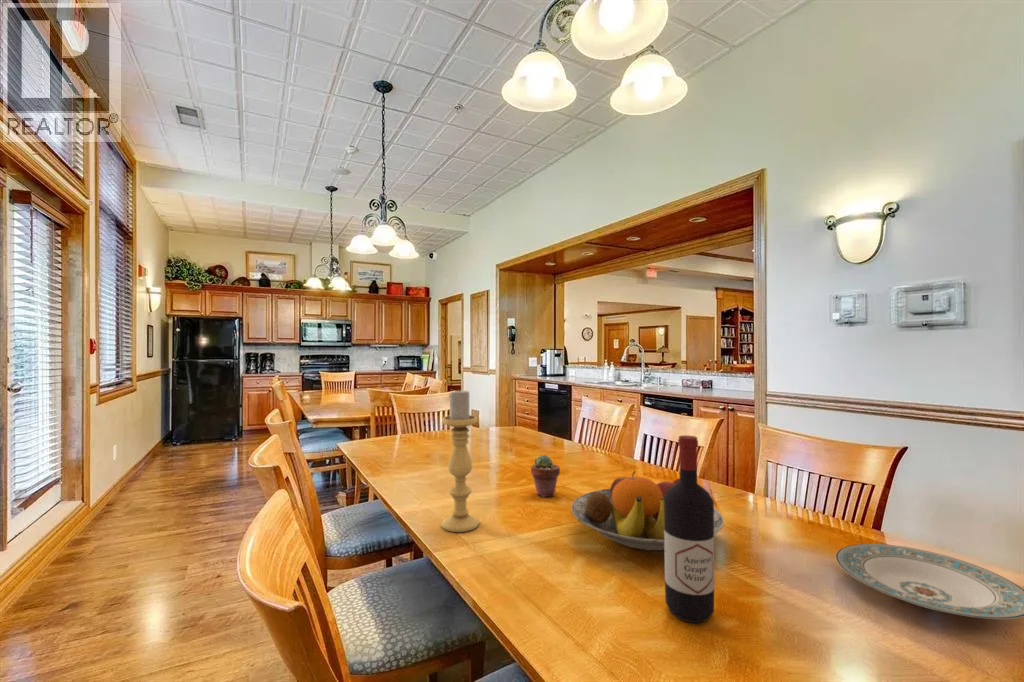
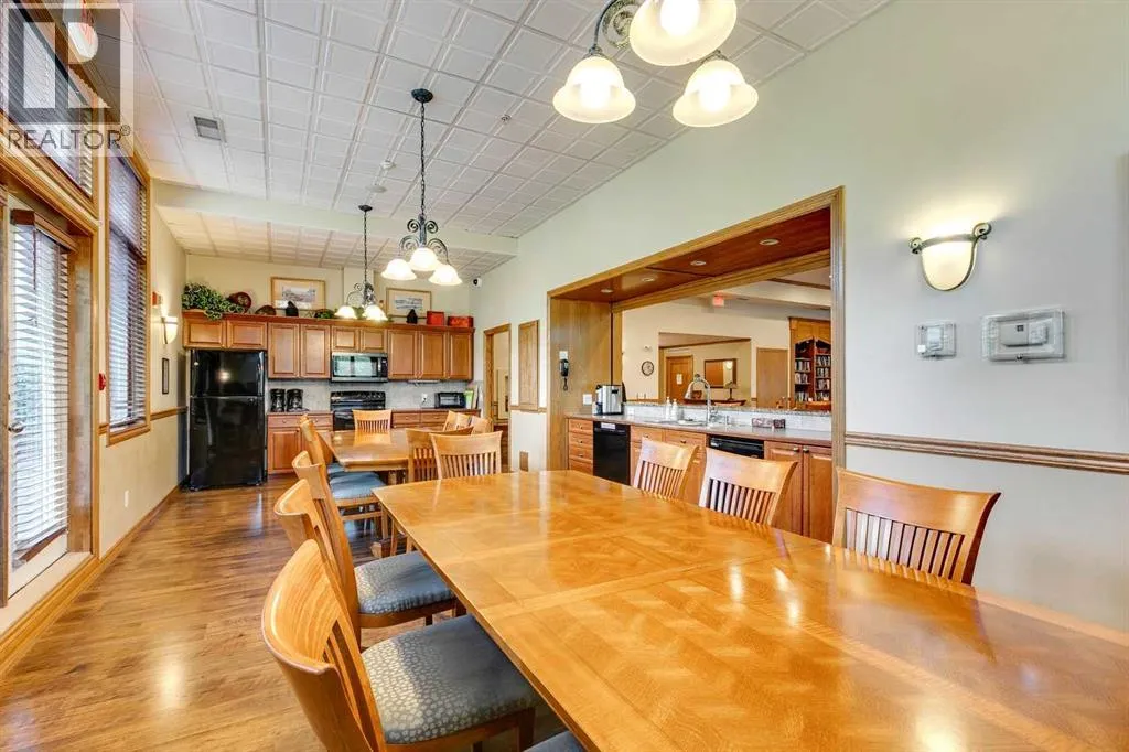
- candle holder [441,387,480,533]
- fruit bowl [570,470,725,552]
- potted succulent [530,454,561,498]
- plate [835,543,1024,620]
- wine bottle [664,434,715,624]
